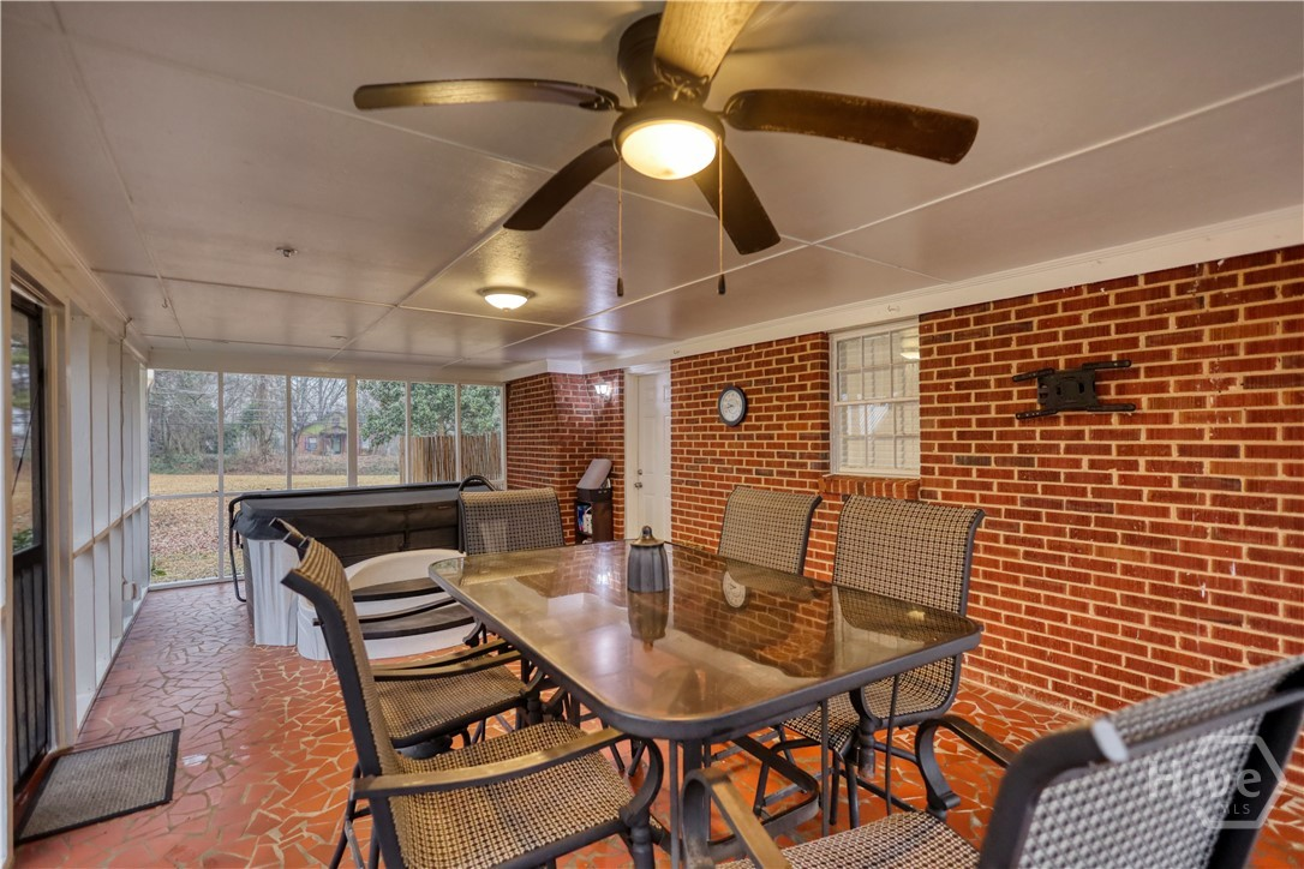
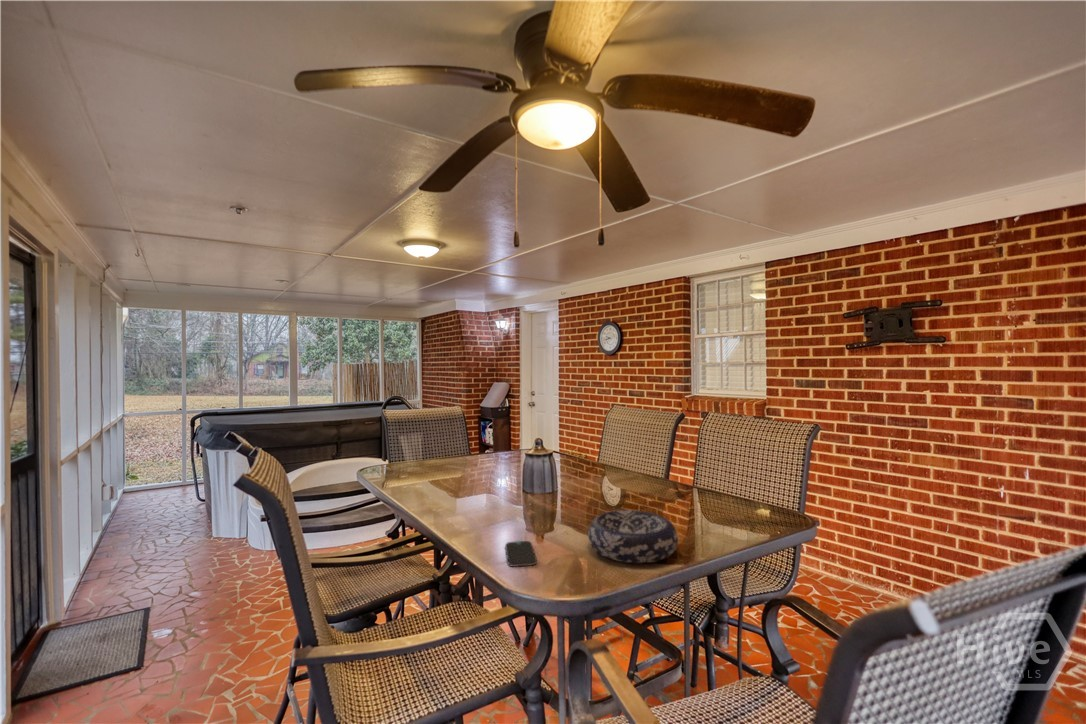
+ smartphone [504,540,538,568]
+ decorative bowl [587,509,679,564]
